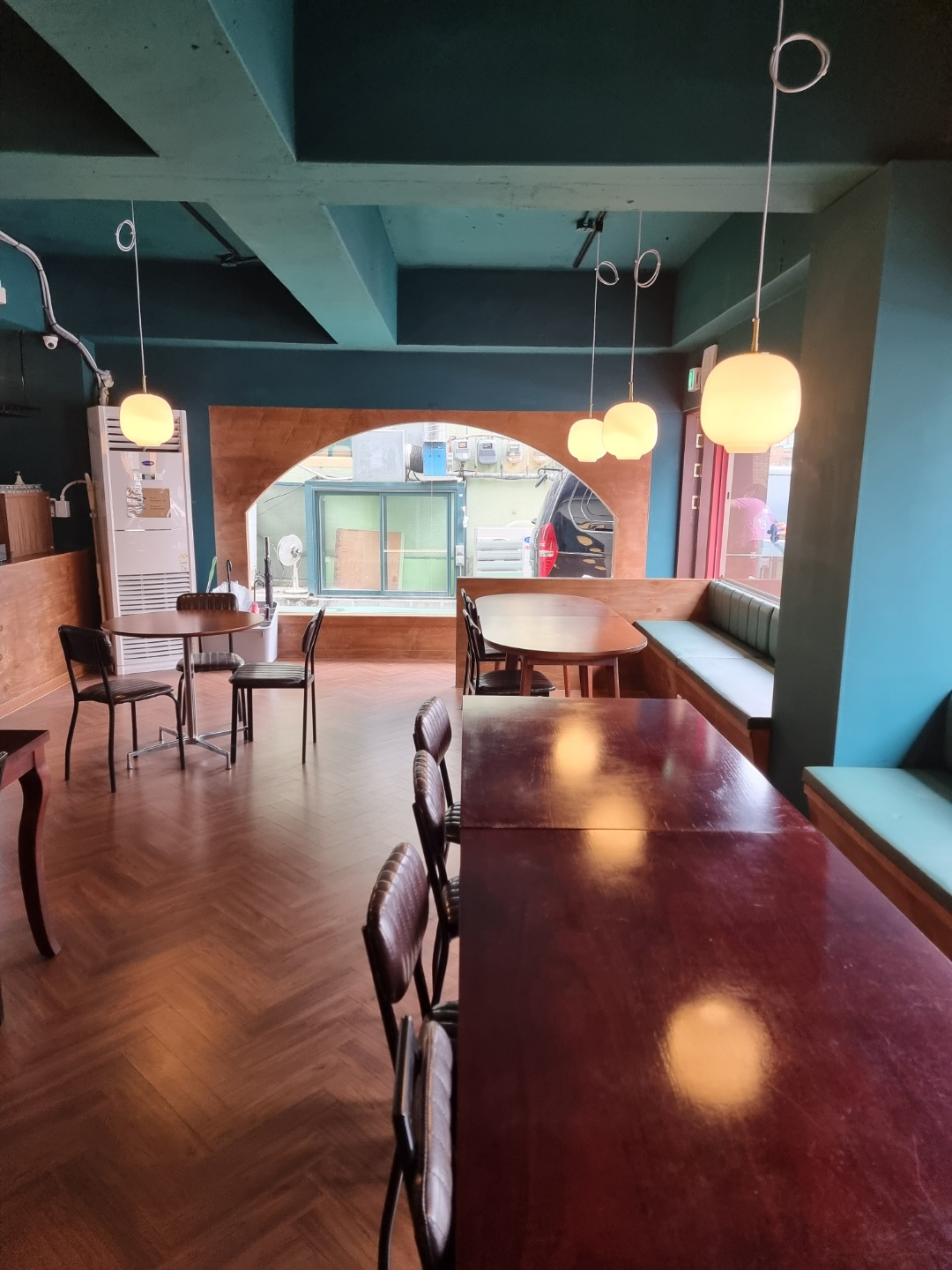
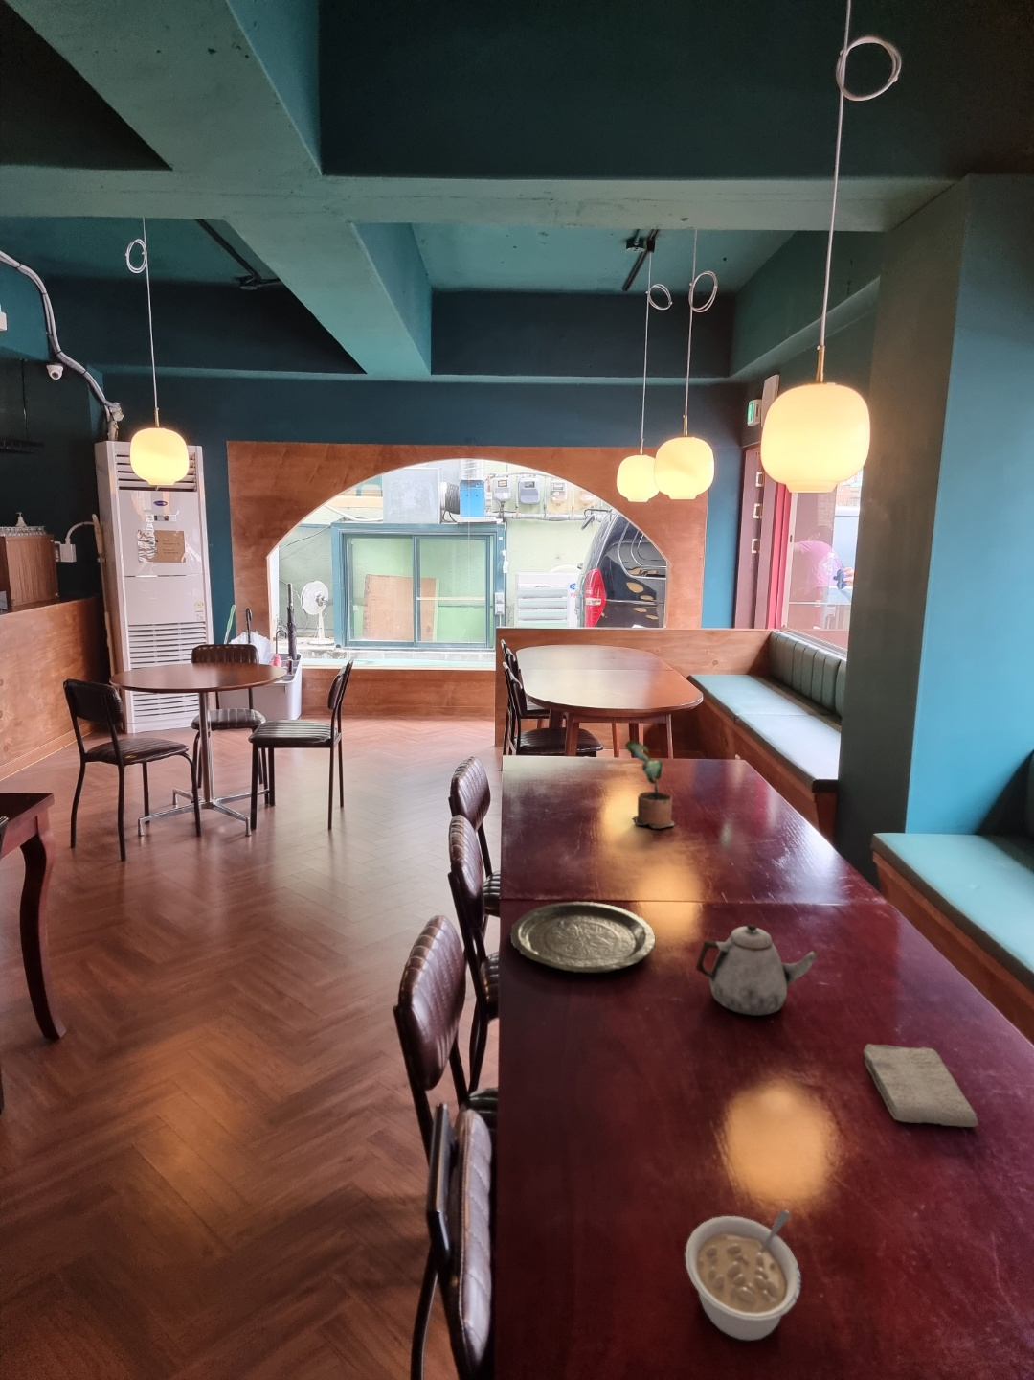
+ teapot [695,923,820,1017]
+ legume [683,1209,803,1342]
+ plate [509,901,656,974]
+ potted plant [625,739,676,829]
+ washcloth [862,1043,980,1128]
